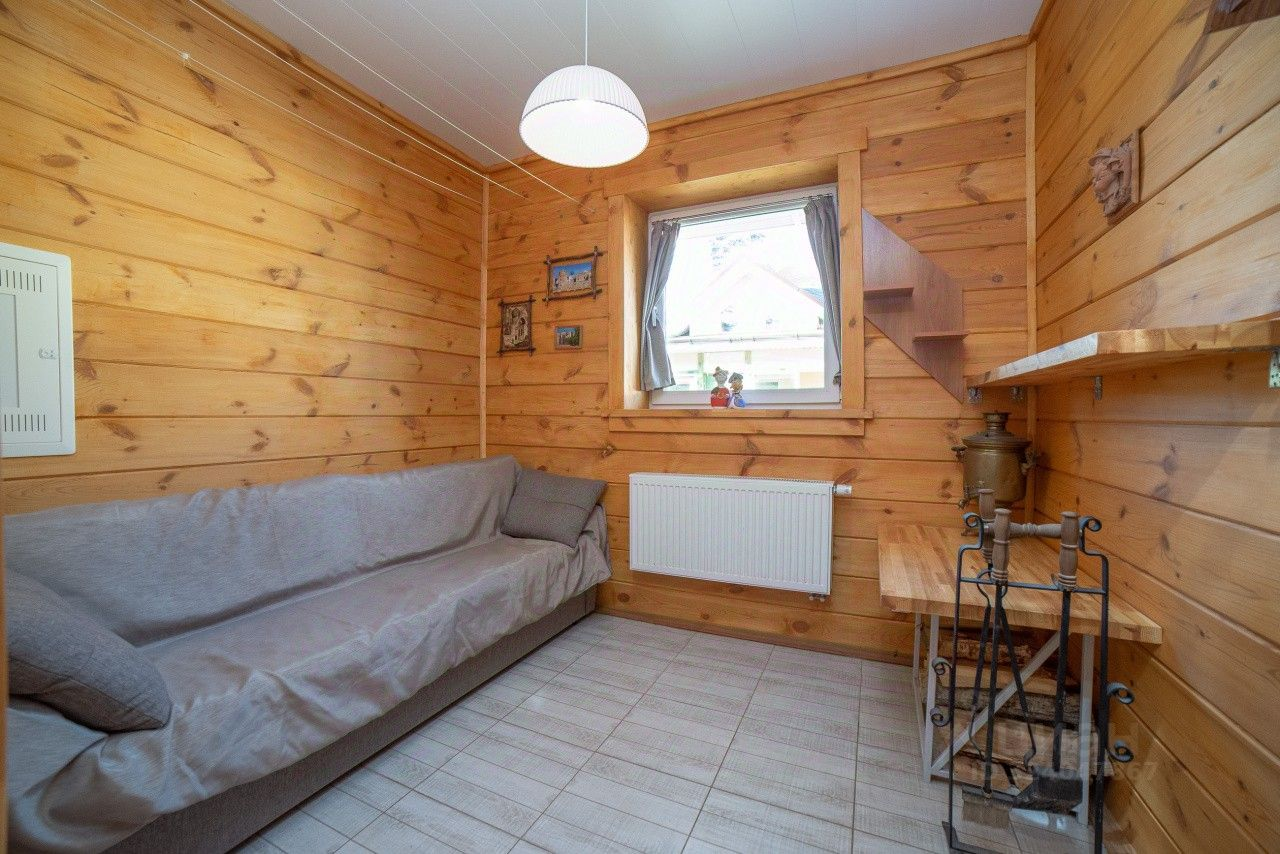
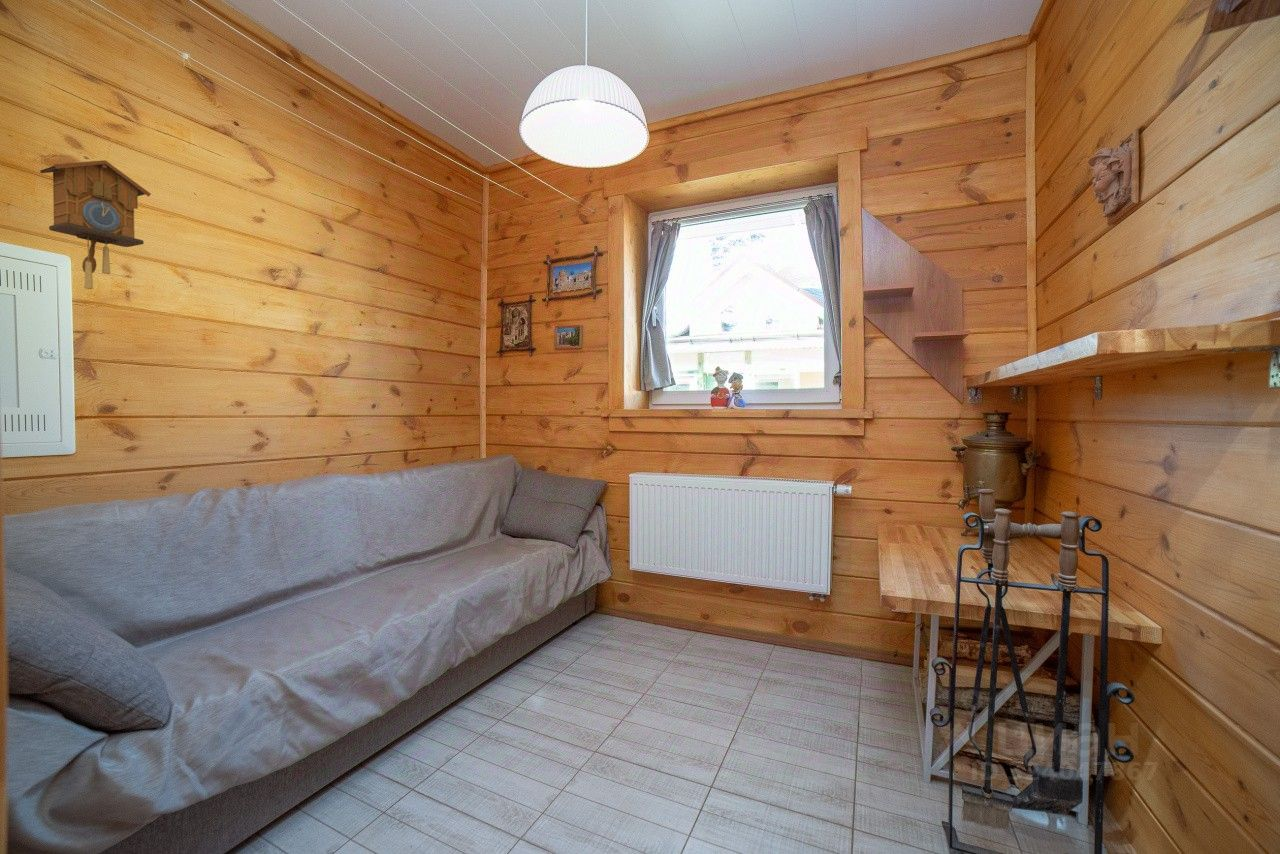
+ cuckoo clock [39,159,152,290]
